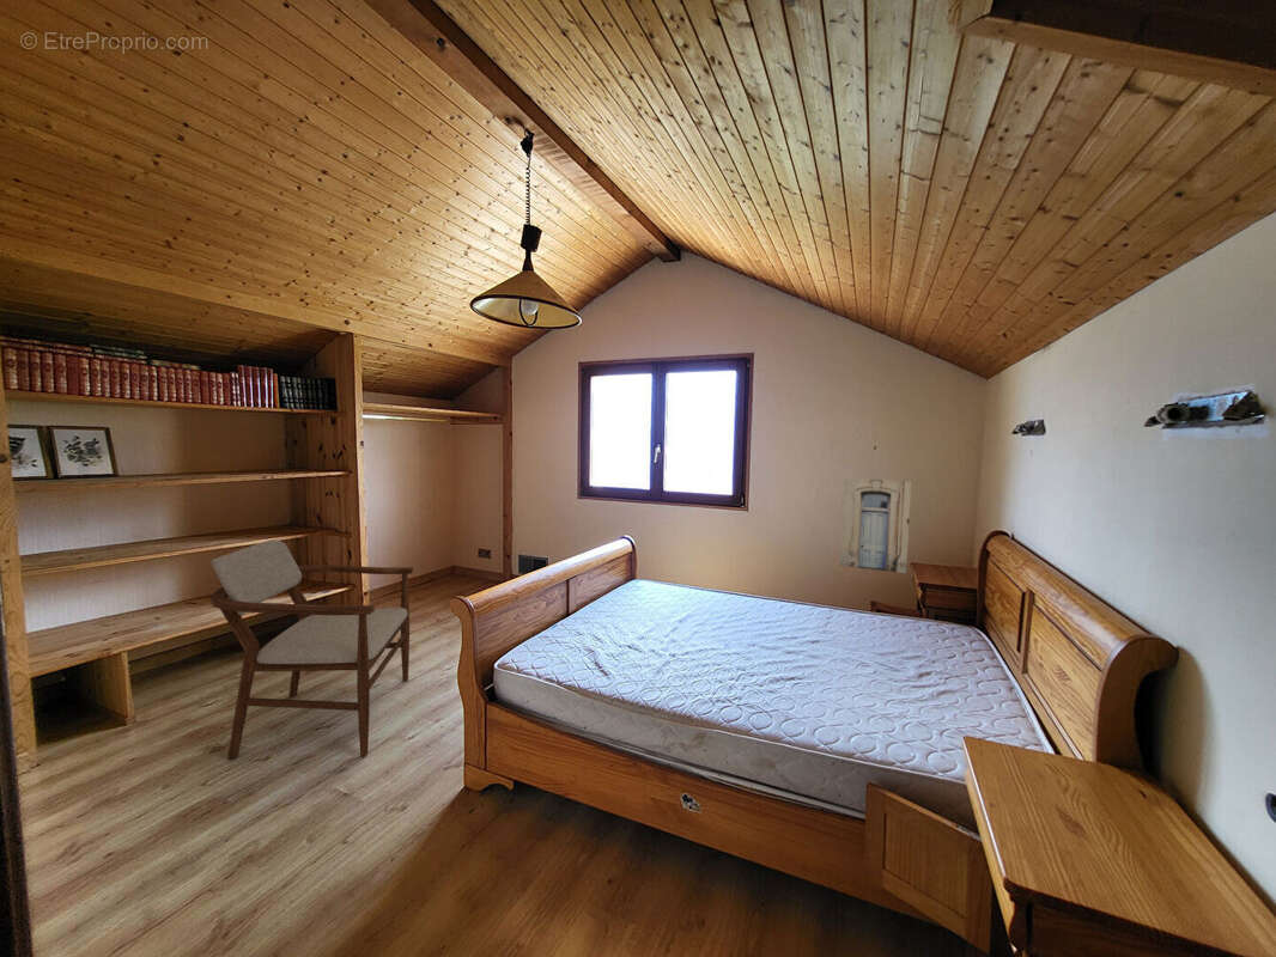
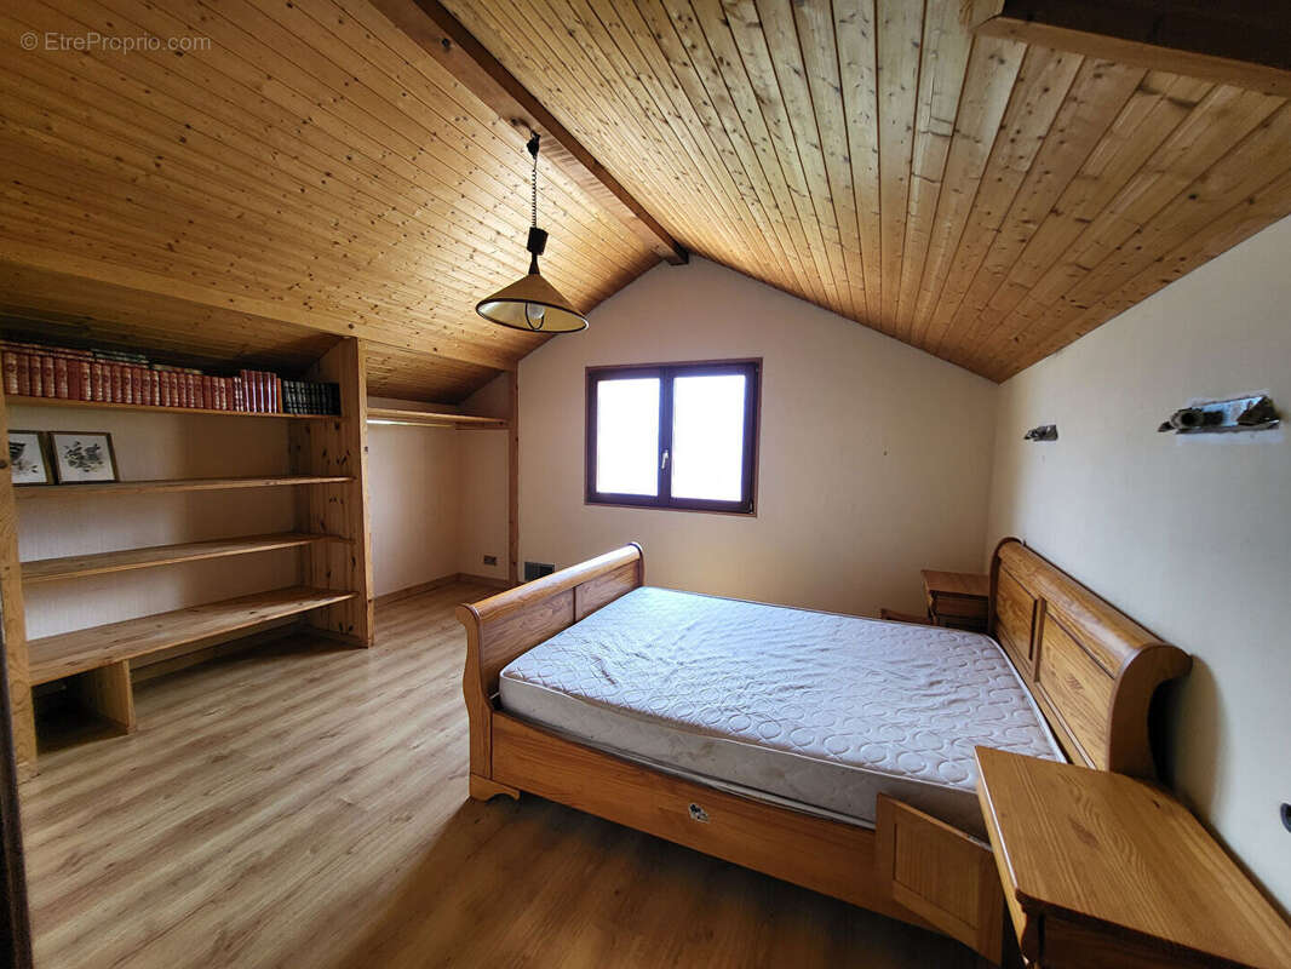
- armchair [209,538,414,761]
- wall art [839,477,912,574]
